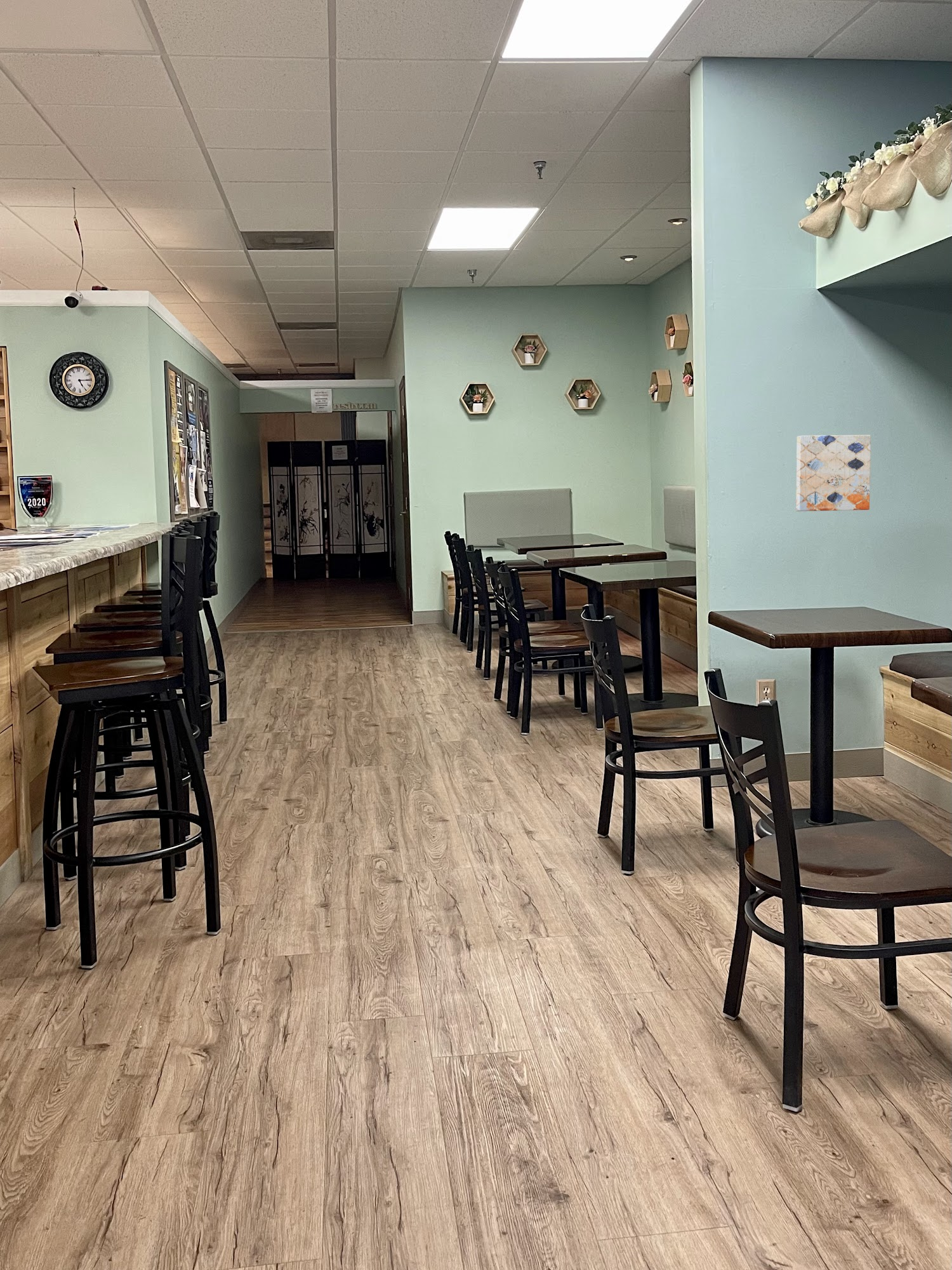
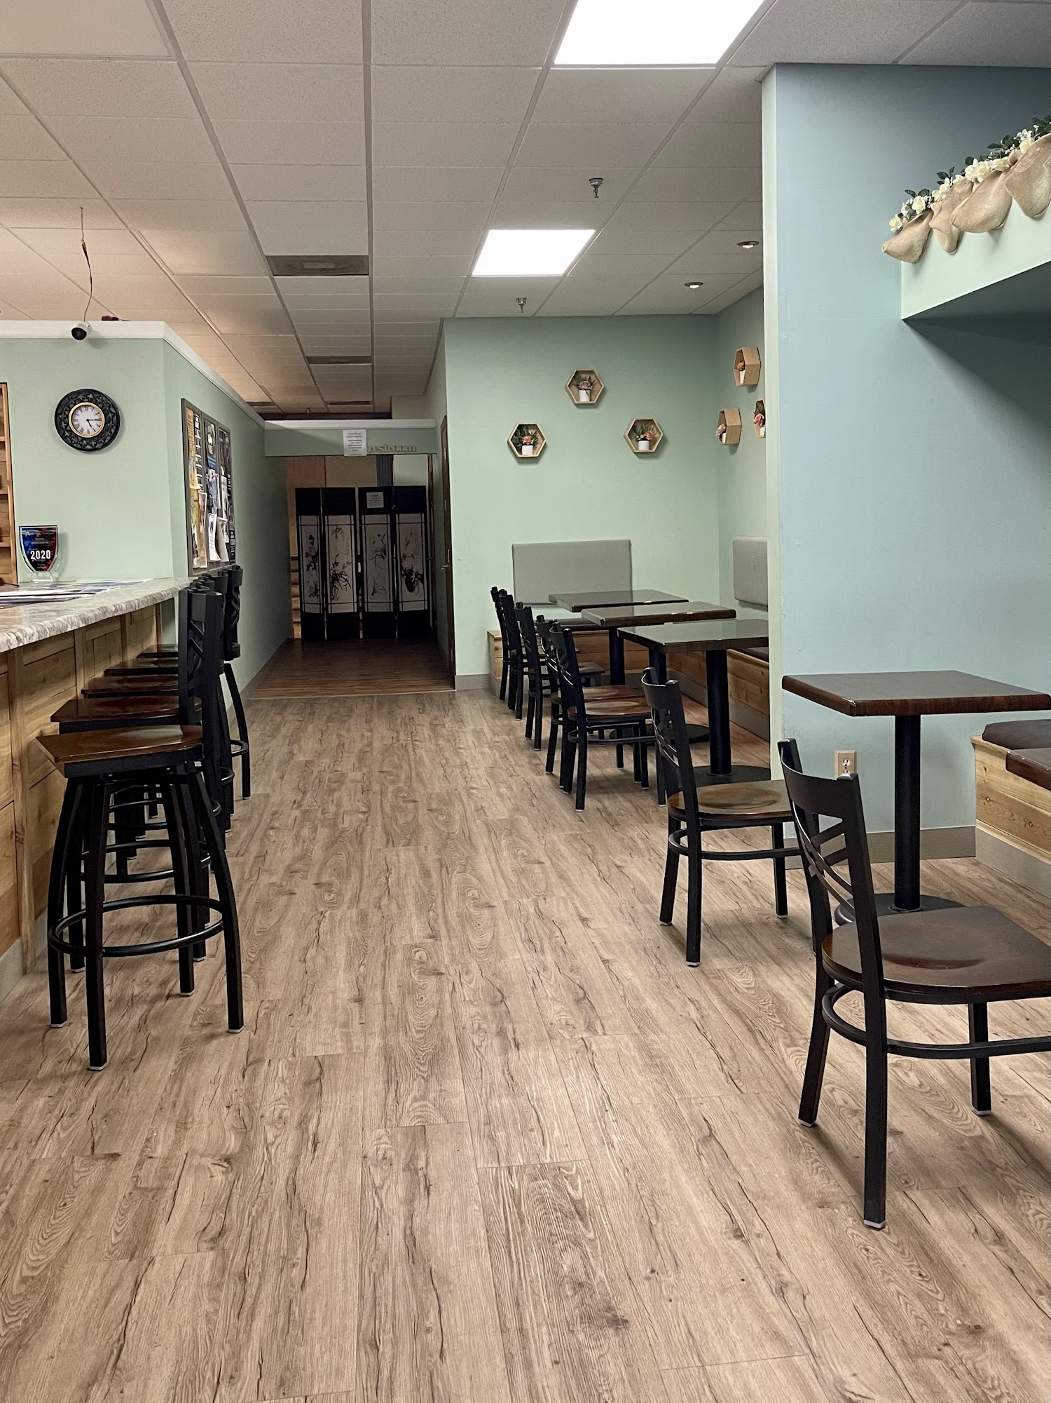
- wall art [796,434,871,512]
